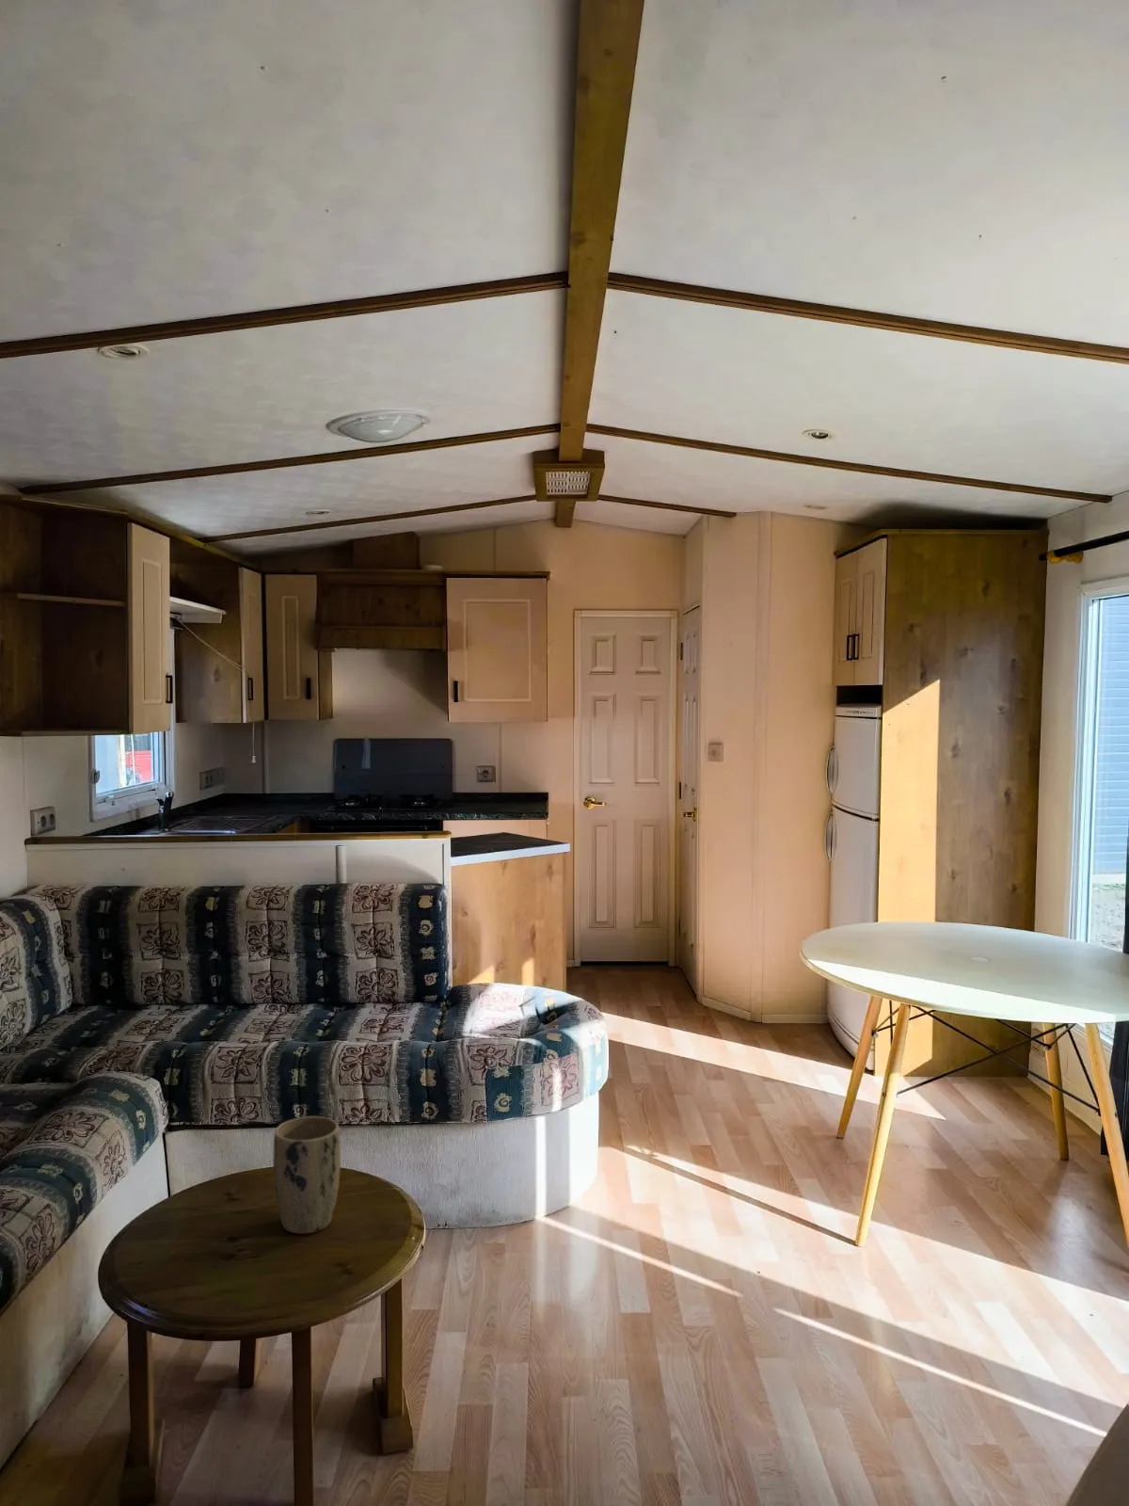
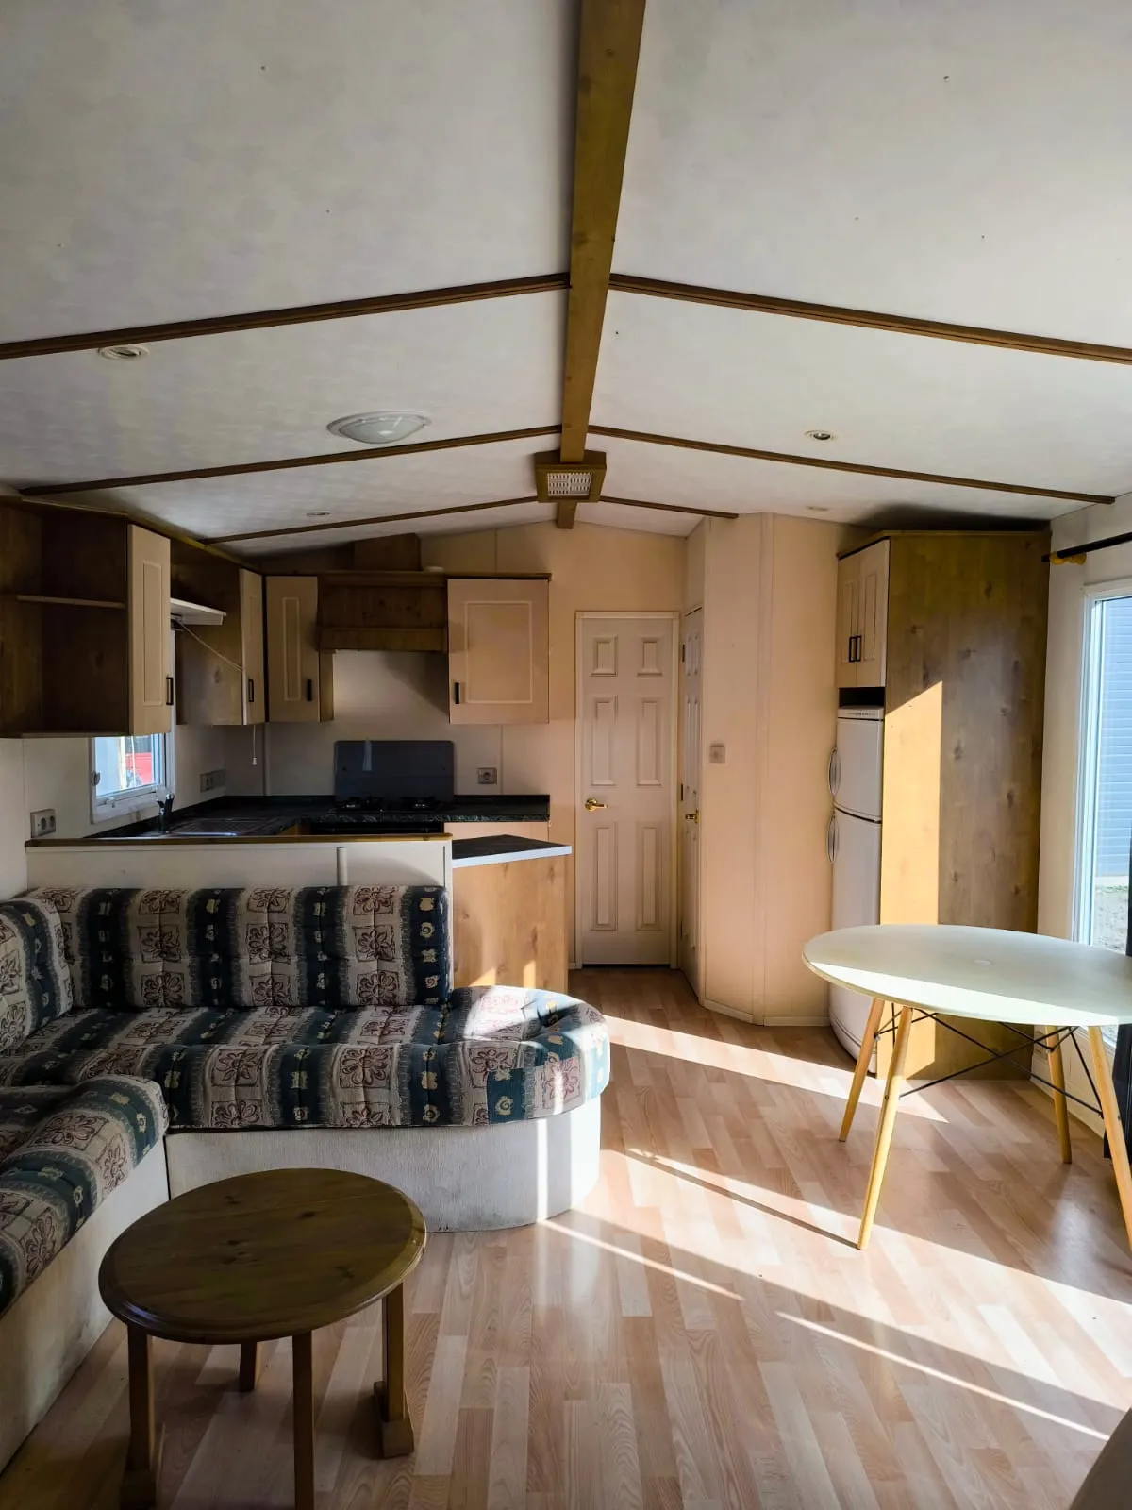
- plant pot [272,1116,342,1234]
